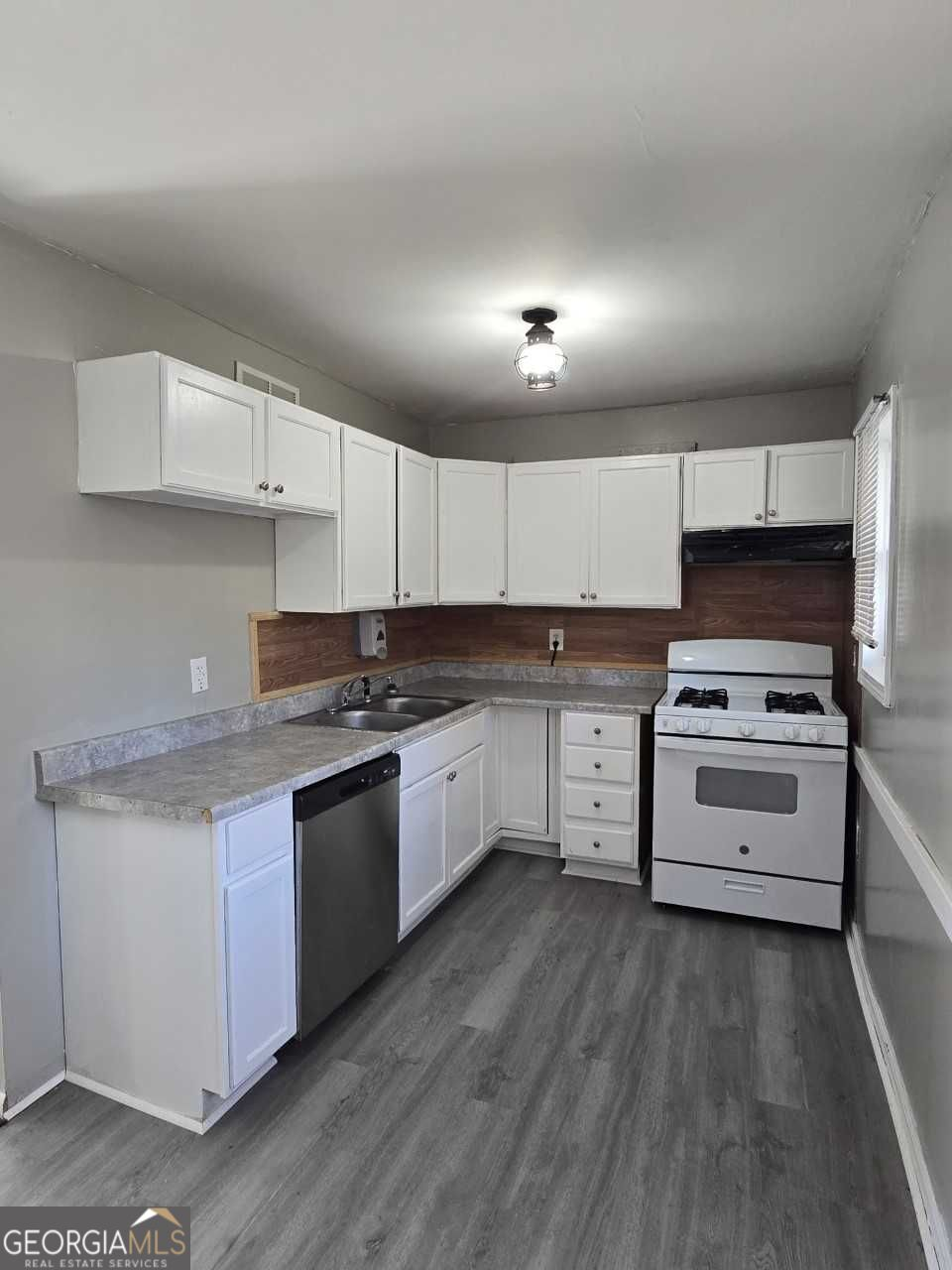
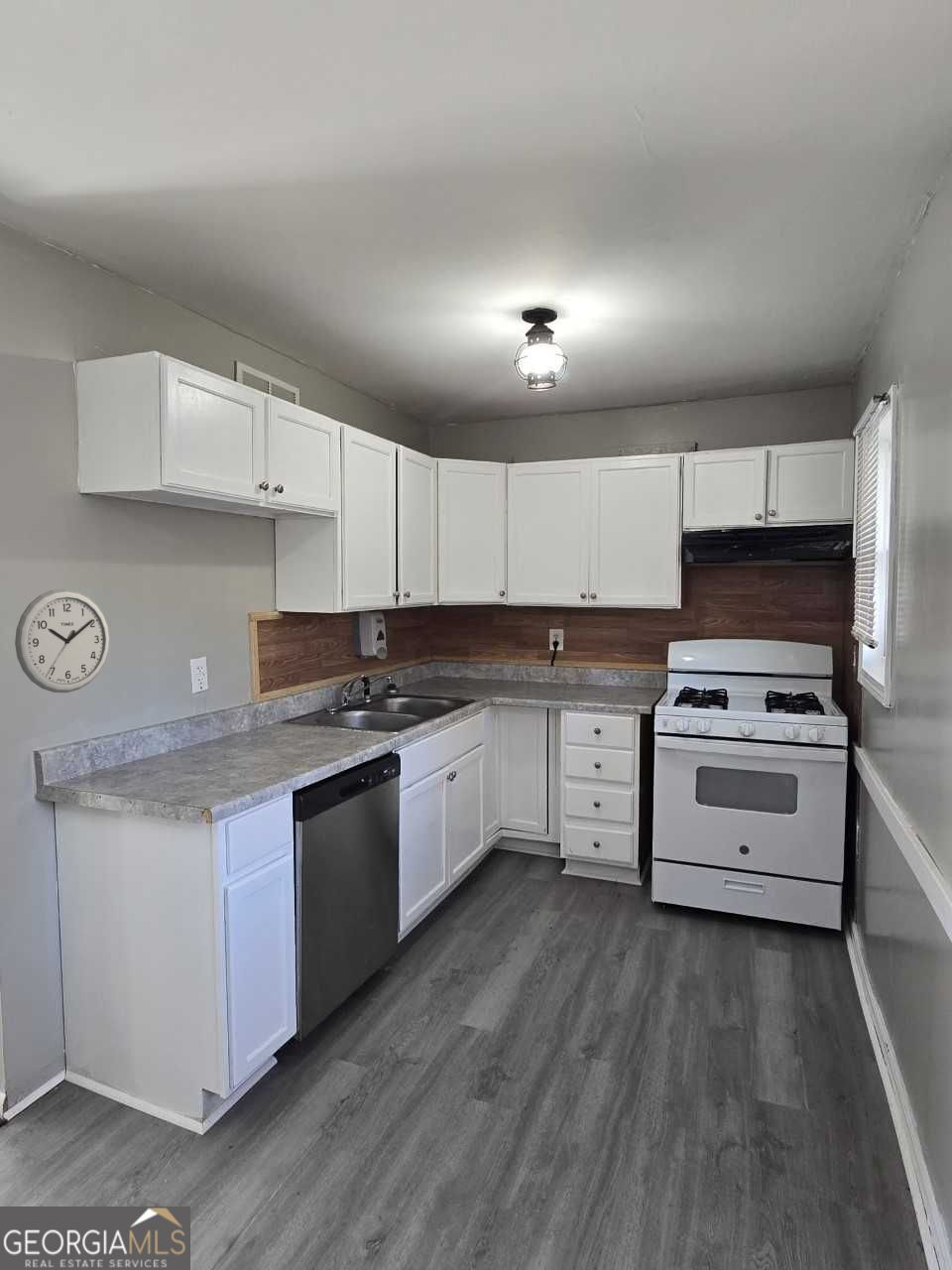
+ wall clock [14,587,111,694]
